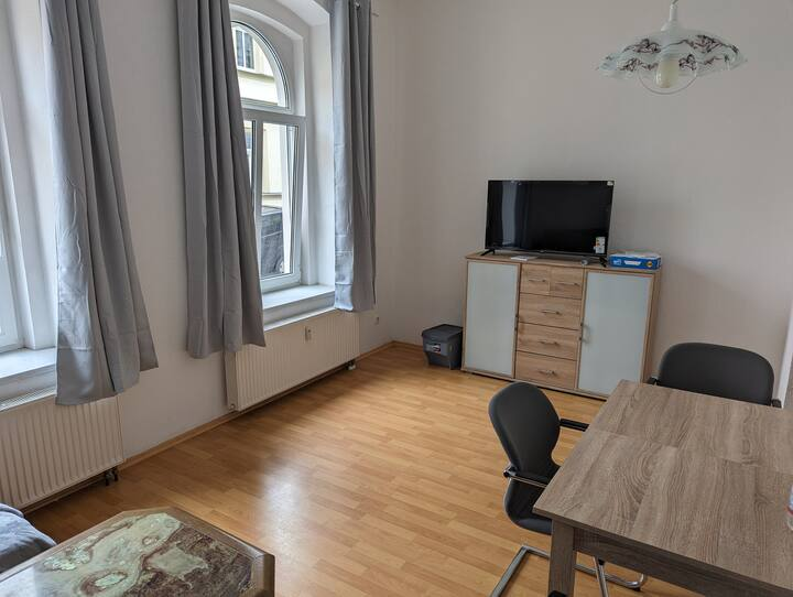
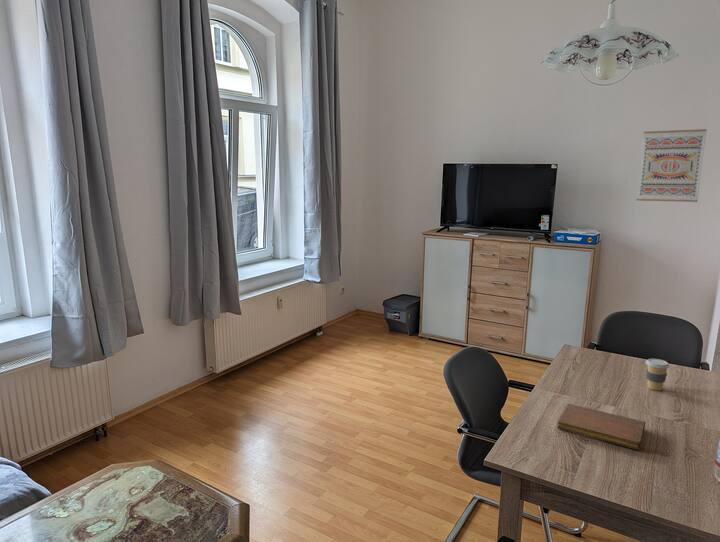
+ notebook [556,403,646,451]
+ coffee cup [645,358,671,391]
+ wall art [636,128,708,203]
